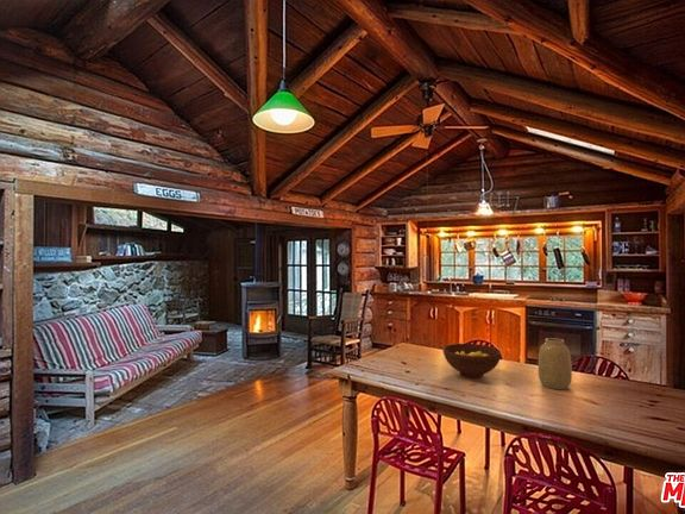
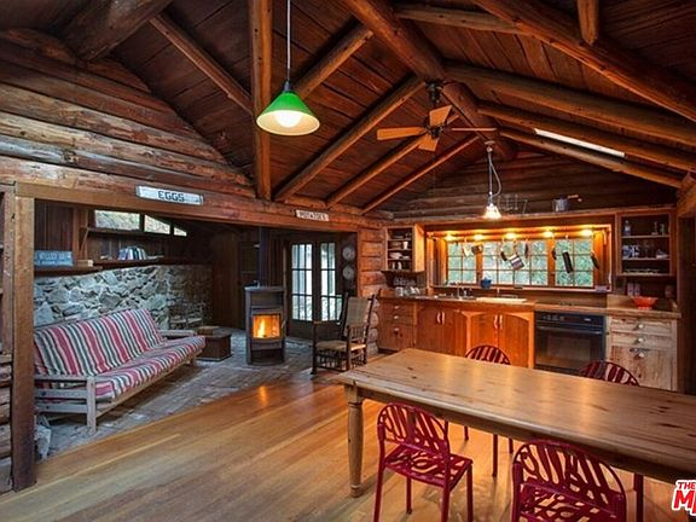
- vase [538,337,573,390]
- fruit bowl [442,343,502,378]
